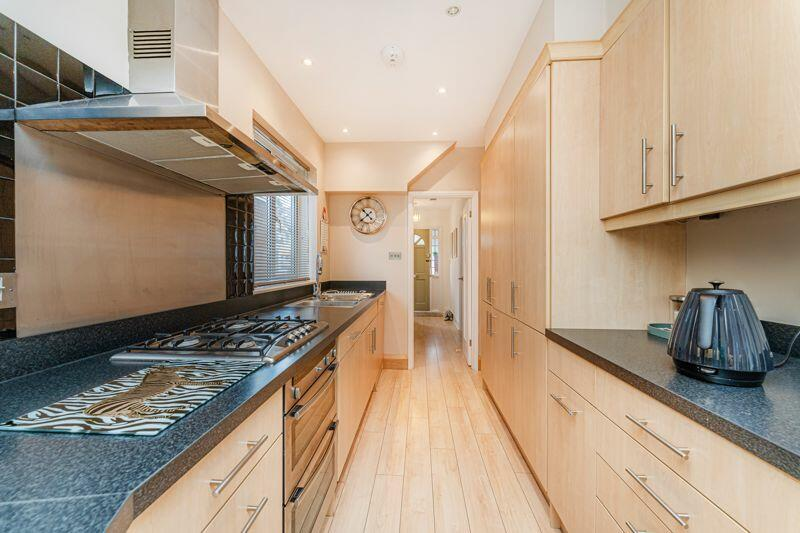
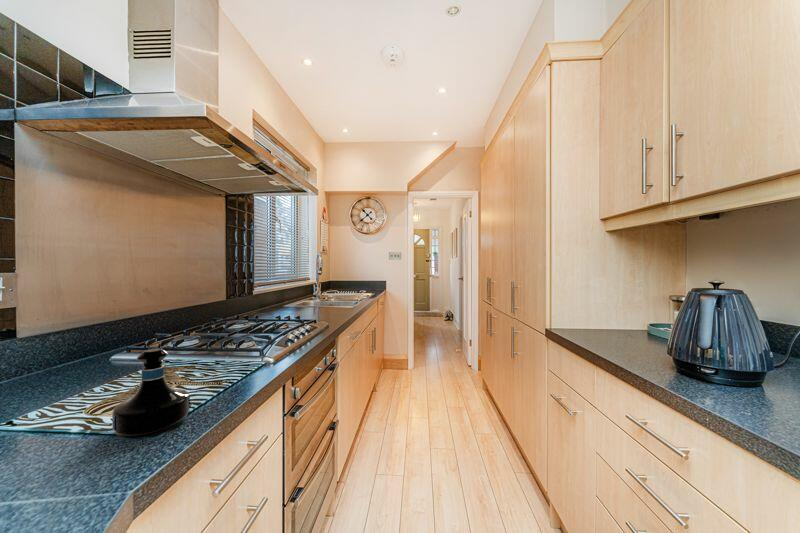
+ tequila bottle [111,347,191,439]
